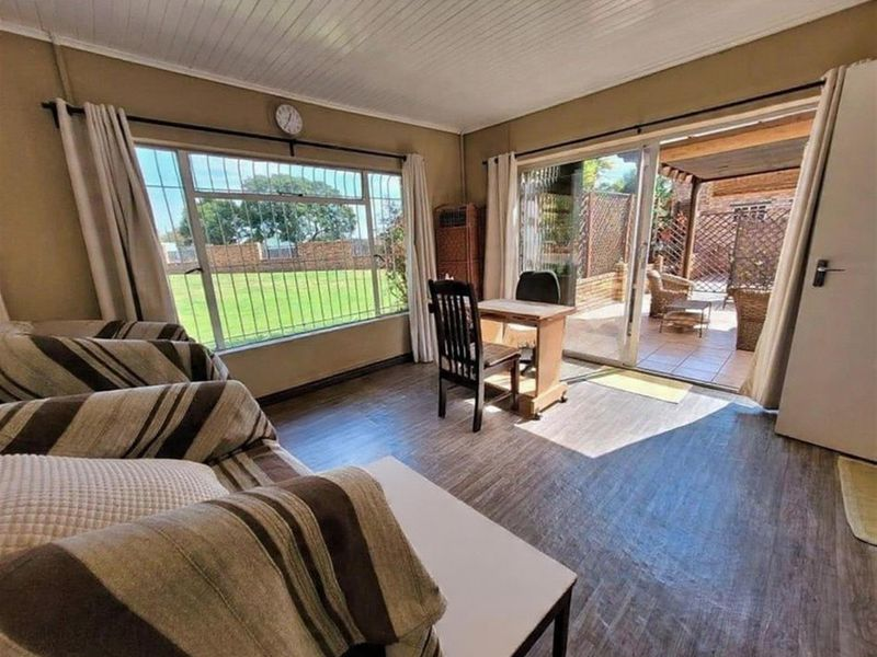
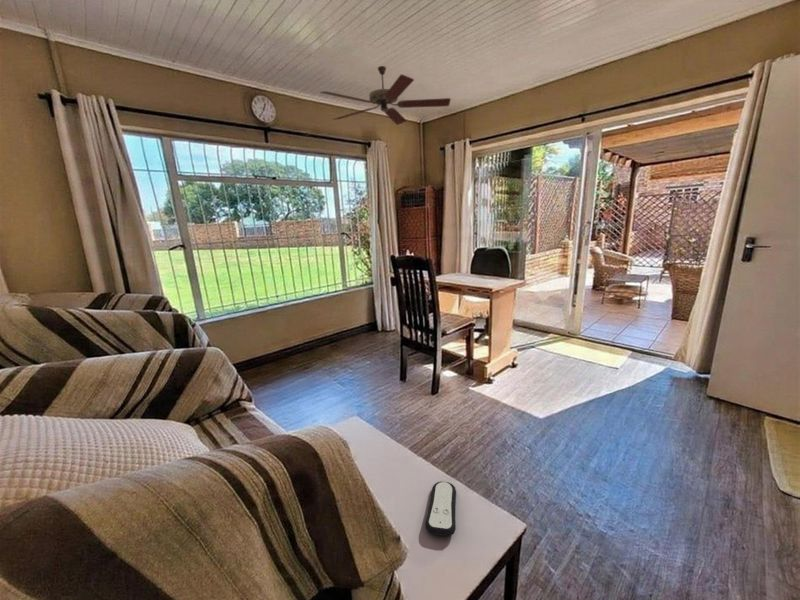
+ remote control [424,481,457,537]
+ ceiling fan [319,65,452,126]
